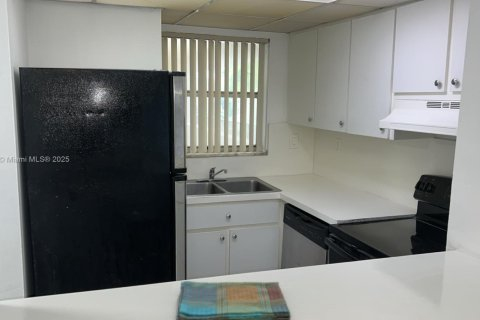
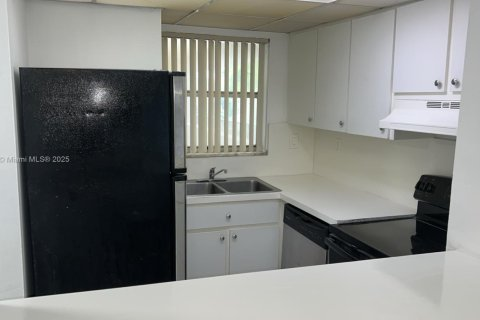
- dish towel [175,280,292,320]
